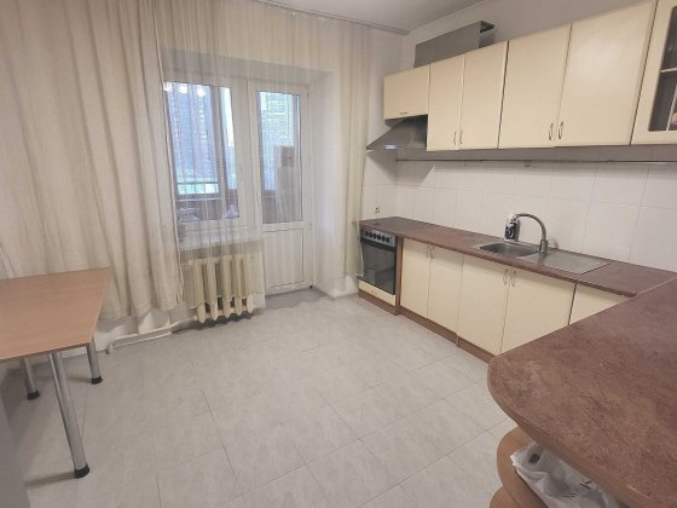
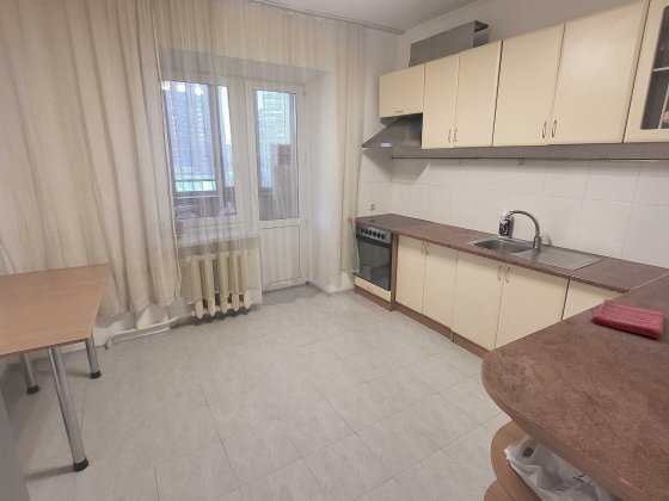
+ dish towel [590,298,665,339]
